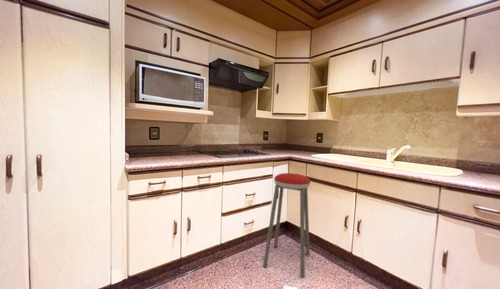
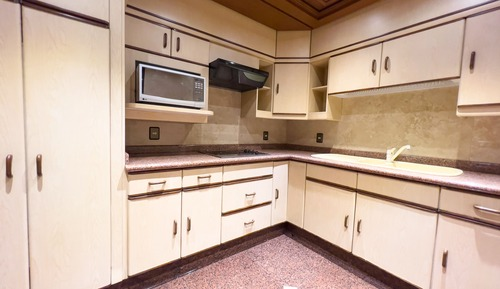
- music stool [262,172,312,279]
